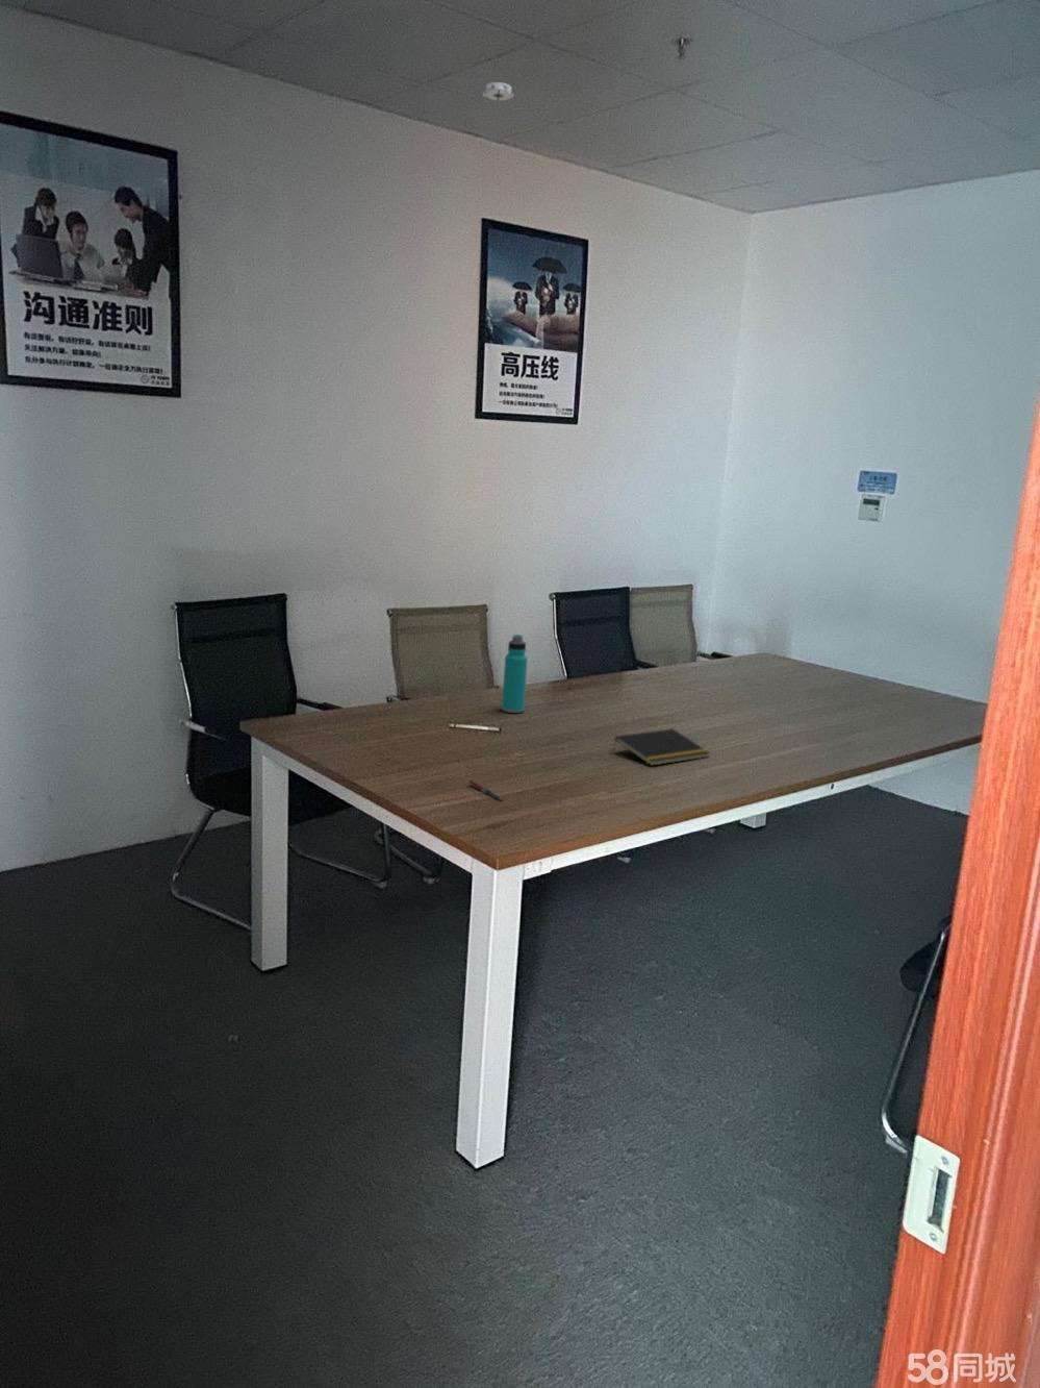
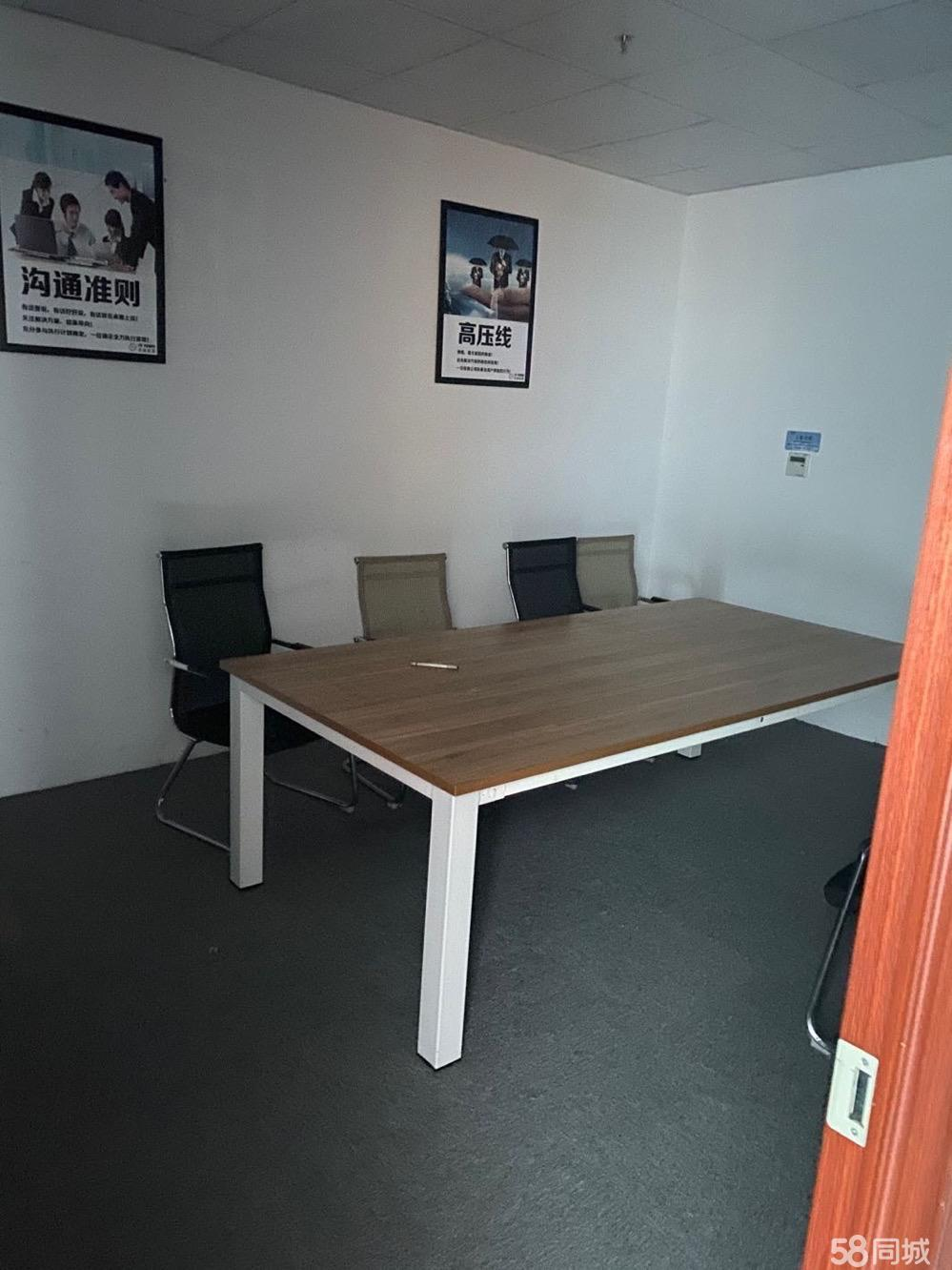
- water bottle [500,634,529,714]
- notepad [611,728,711,767]
- smoke detector [480,81,516,102]
- pen [469,779,504,801]
